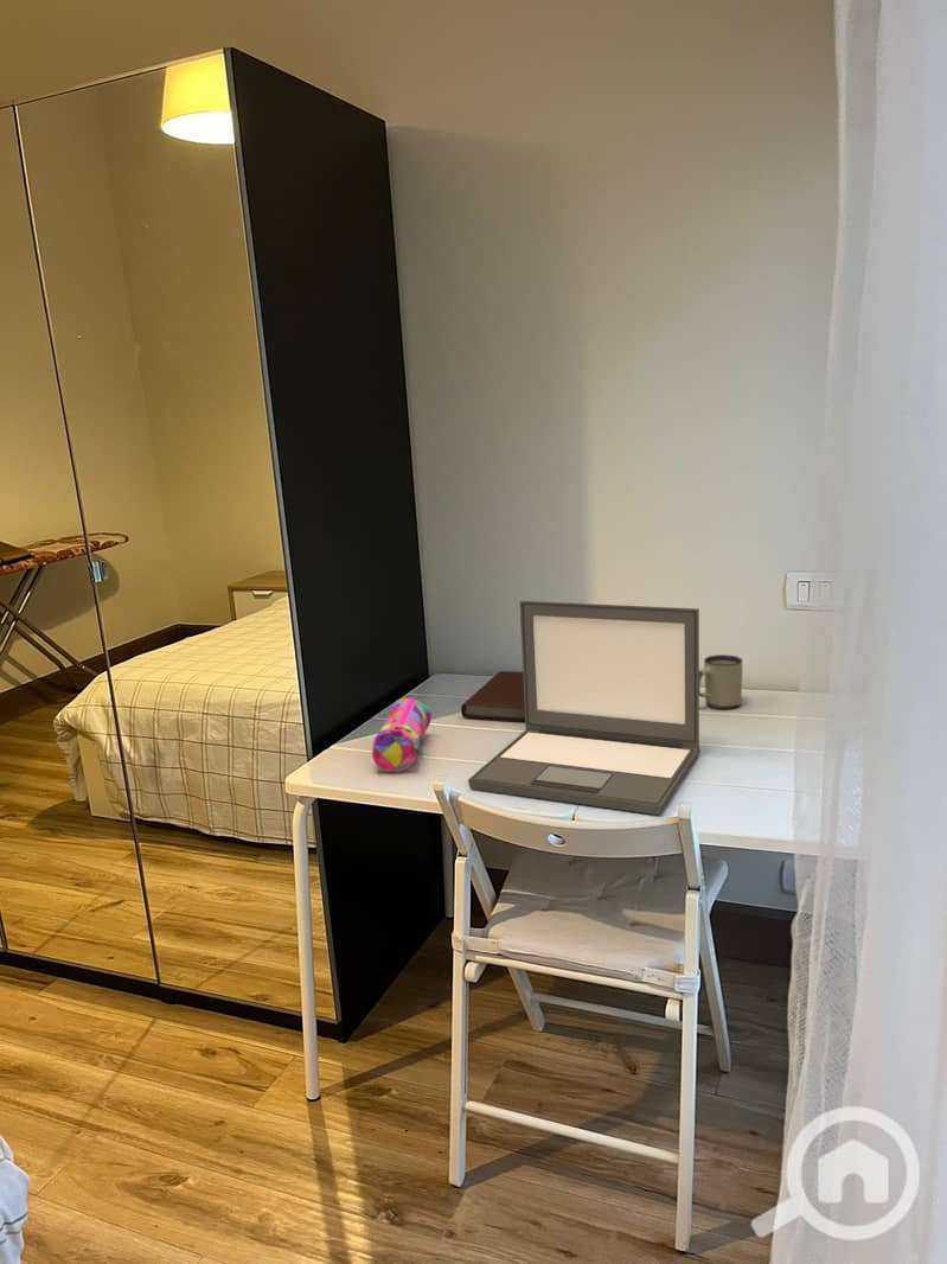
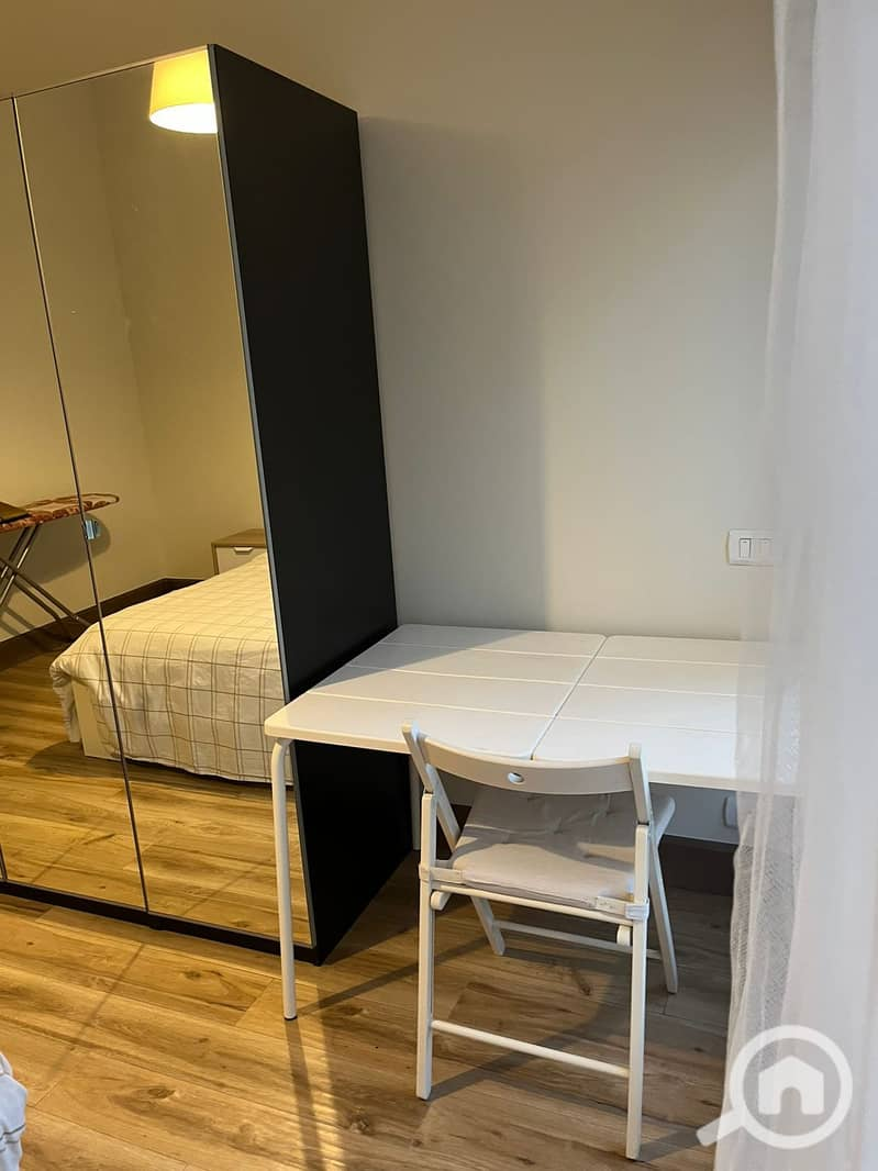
- pencil case [371,697,433,773]
- laptop [467,600,702,816]
- notebook [460,670,525,722]
- mug [699,653,743,710]
